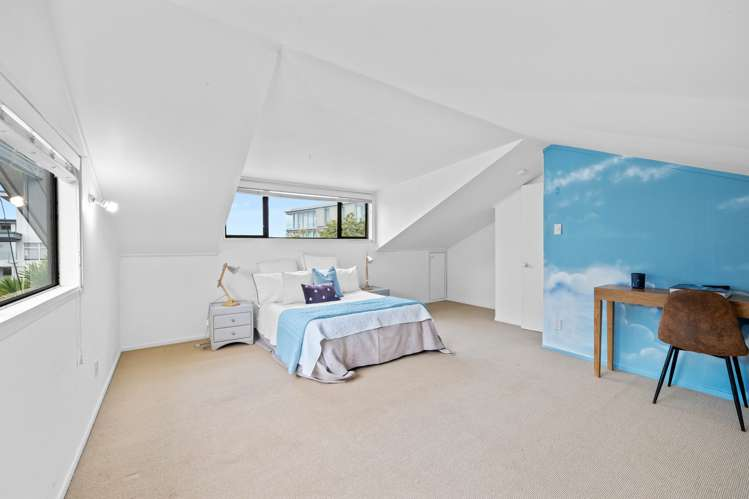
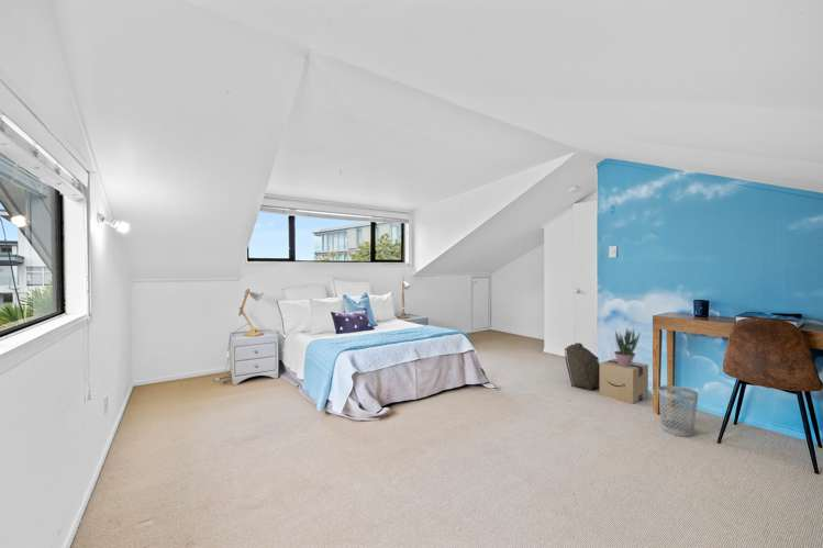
+ cardboard box [599,358,649,404]
+ backpack [564,342,600,390]
+ wastebasket [657,384,699,437]
+ potted plant [613,327,642,367]
